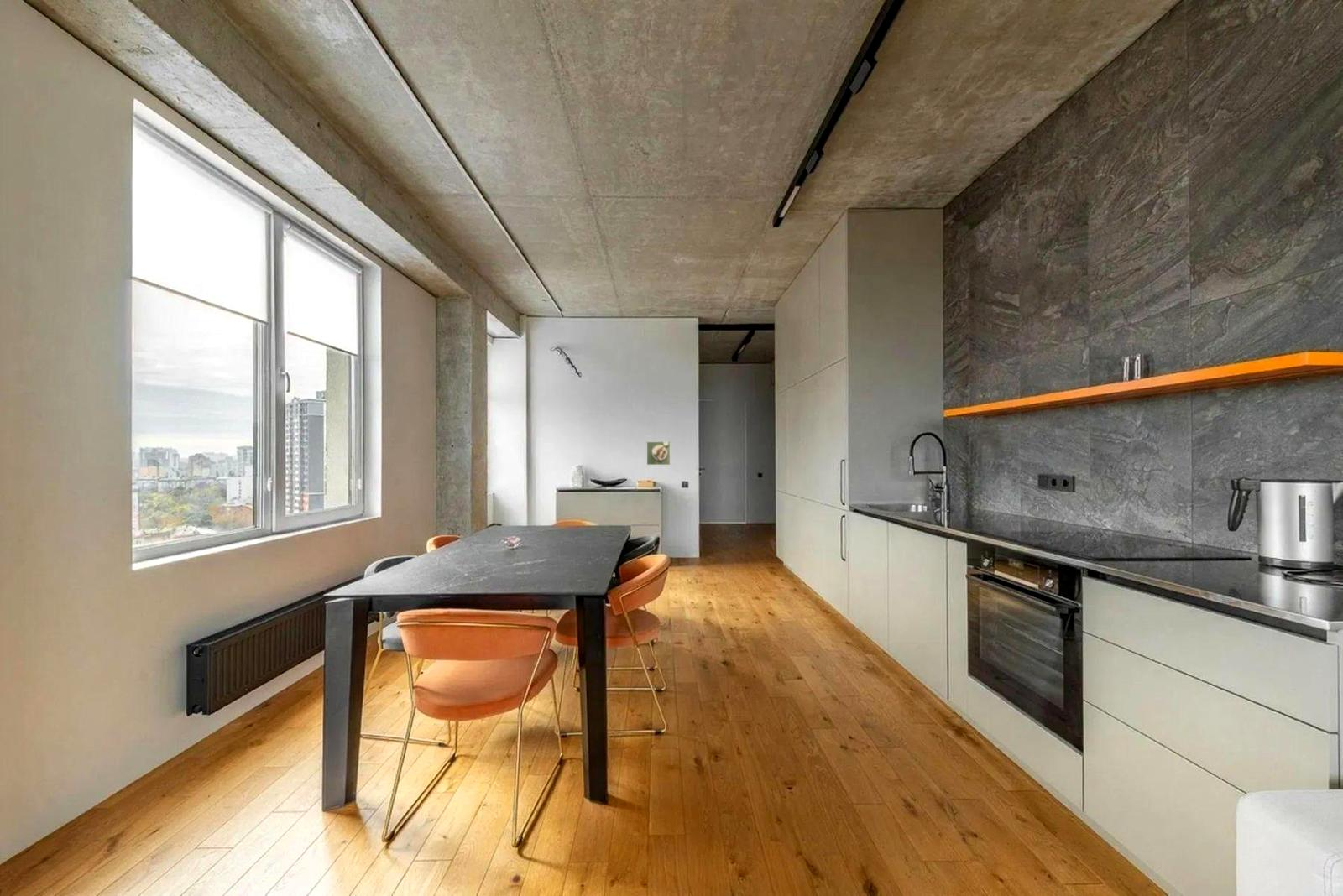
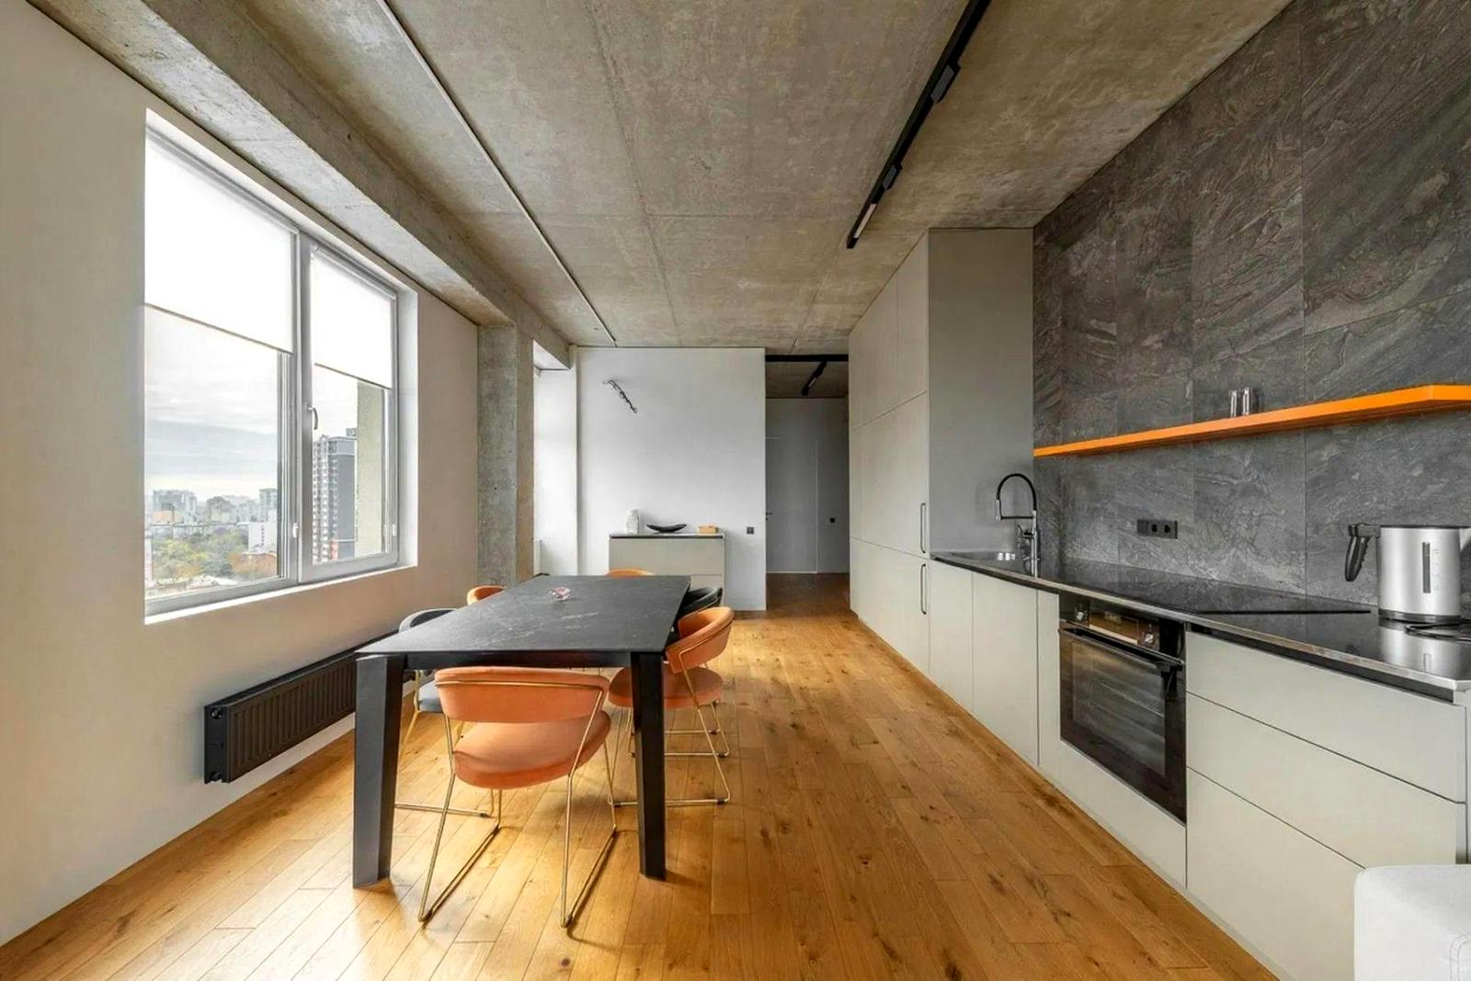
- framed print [646,440,671,466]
